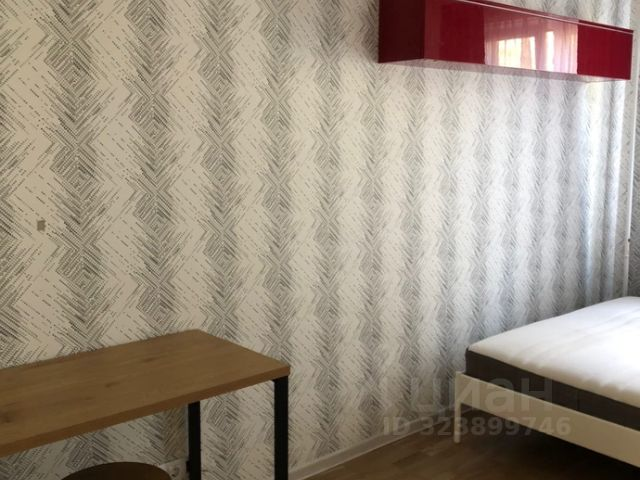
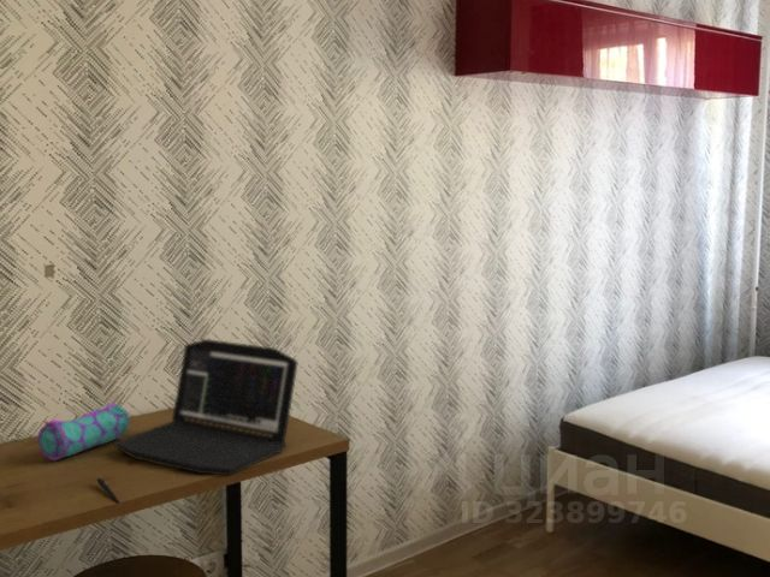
+ pencil case [36,400,131,462]
+ laptop [113,338,298,476]
+ pen [96,476,120,505]
